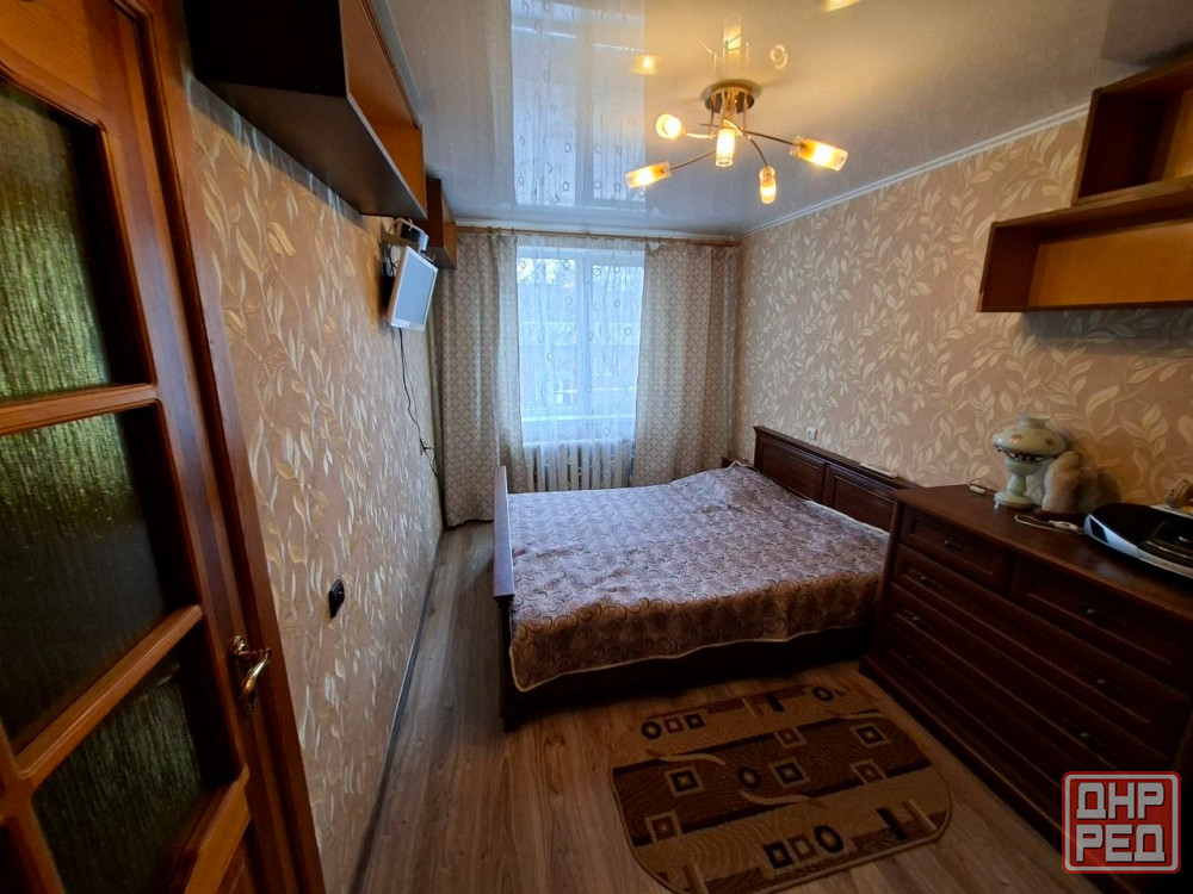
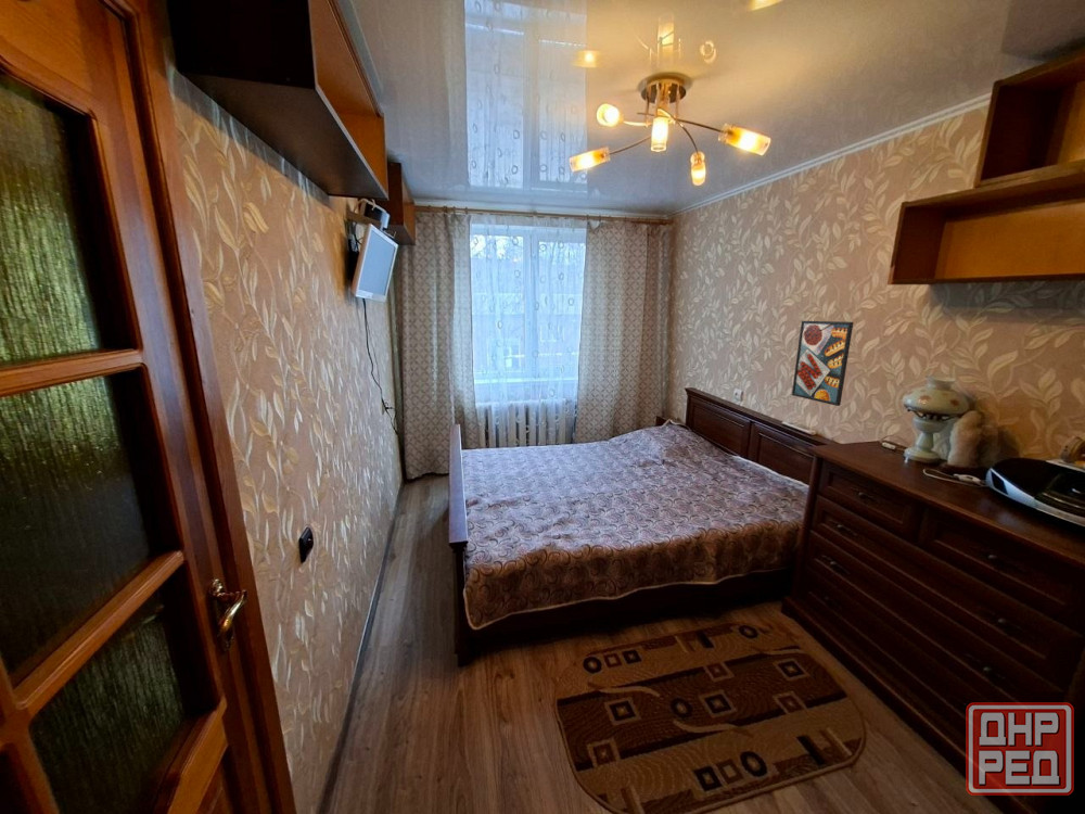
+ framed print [791,320,854,407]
